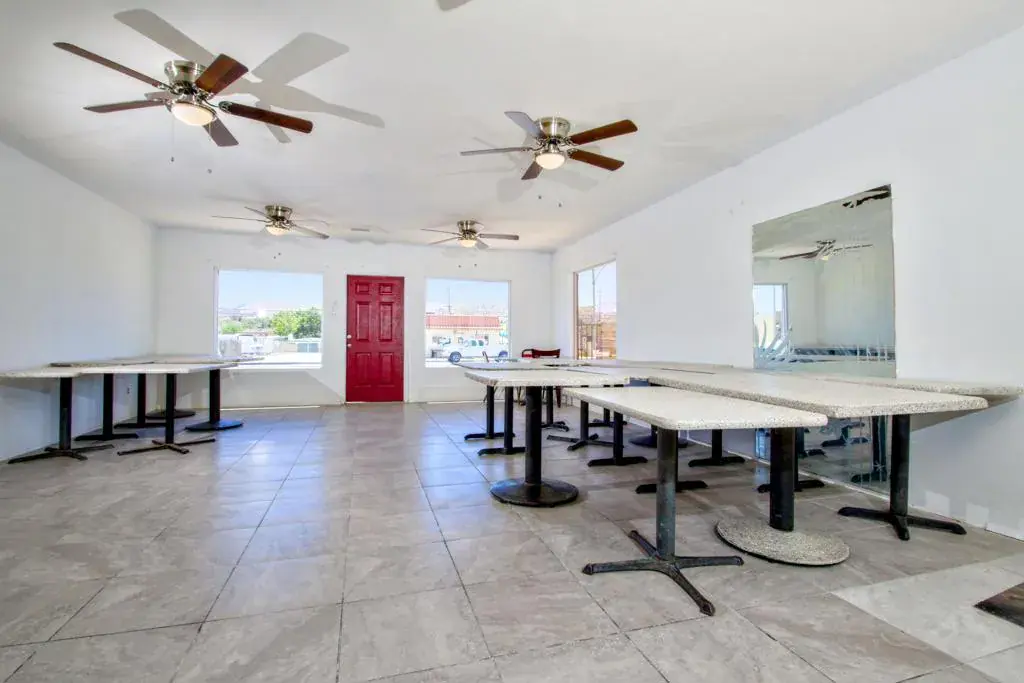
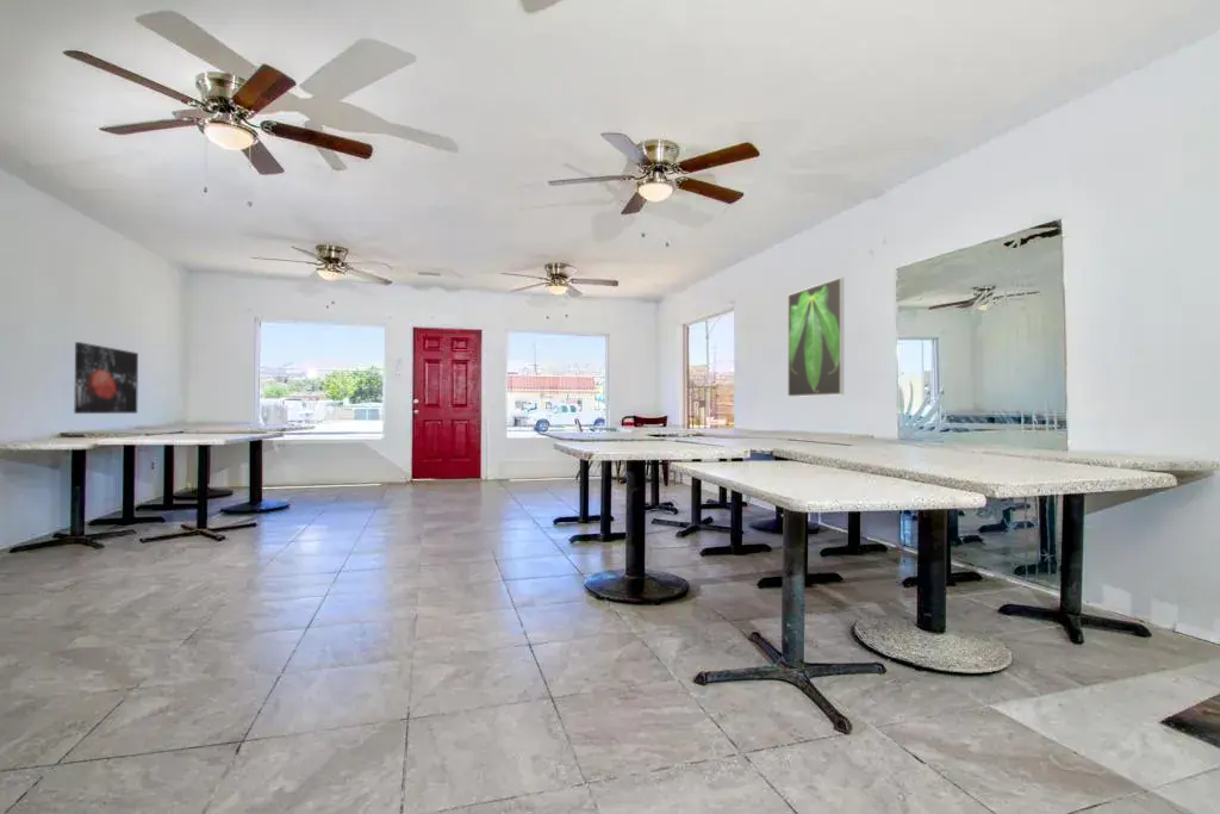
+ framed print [786,276,845,398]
+ wall art [73,341,139,415]
